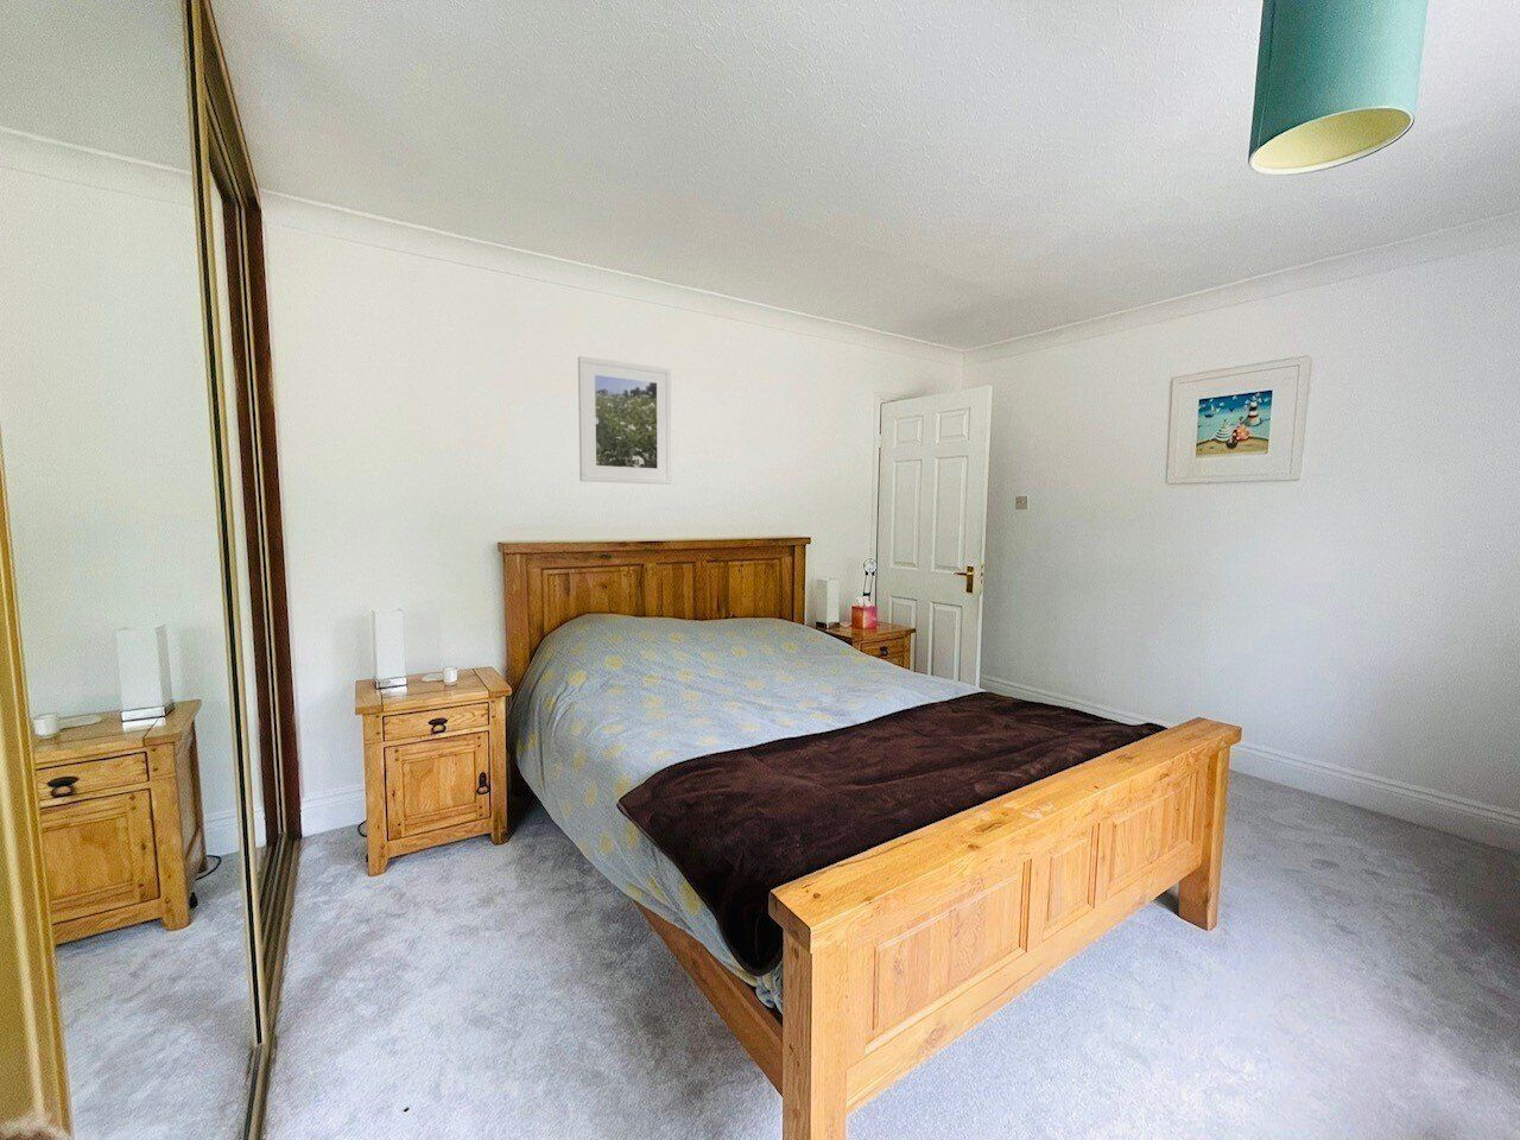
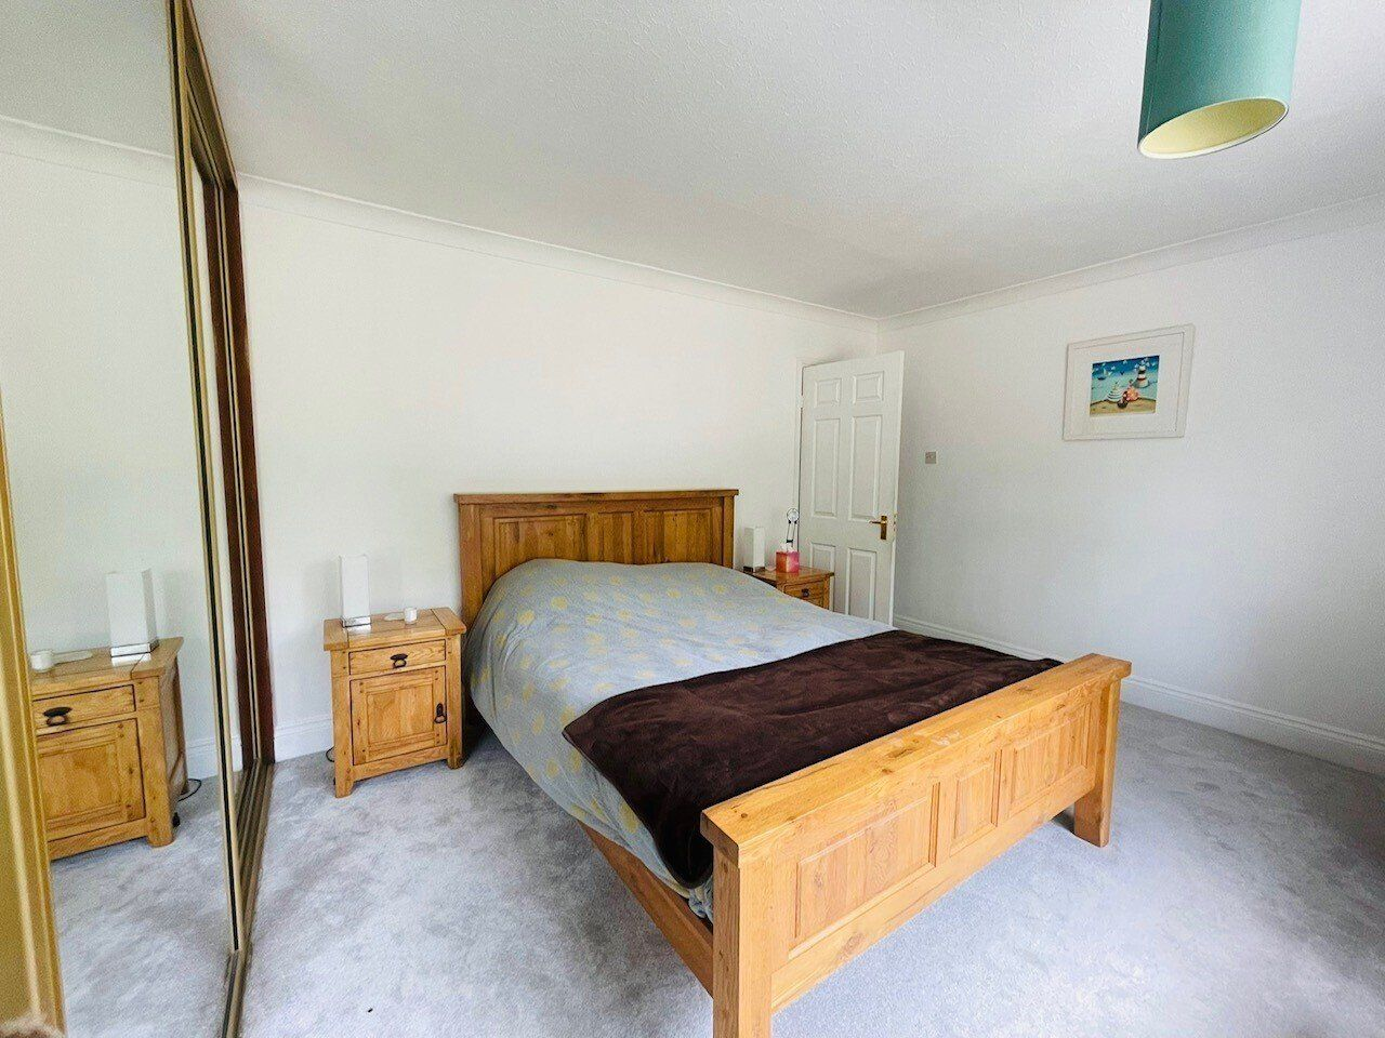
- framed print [577,356,673,486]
